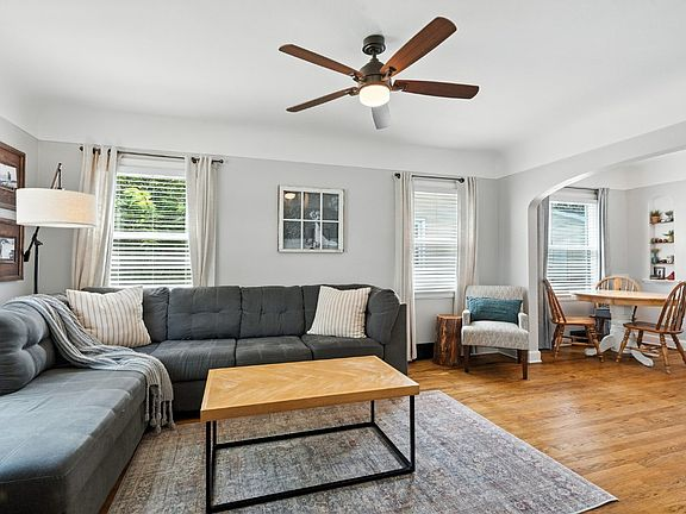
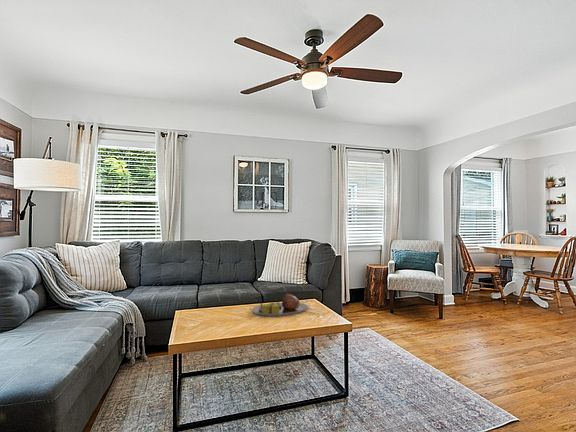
+ serving tray [249,292,311,317]
